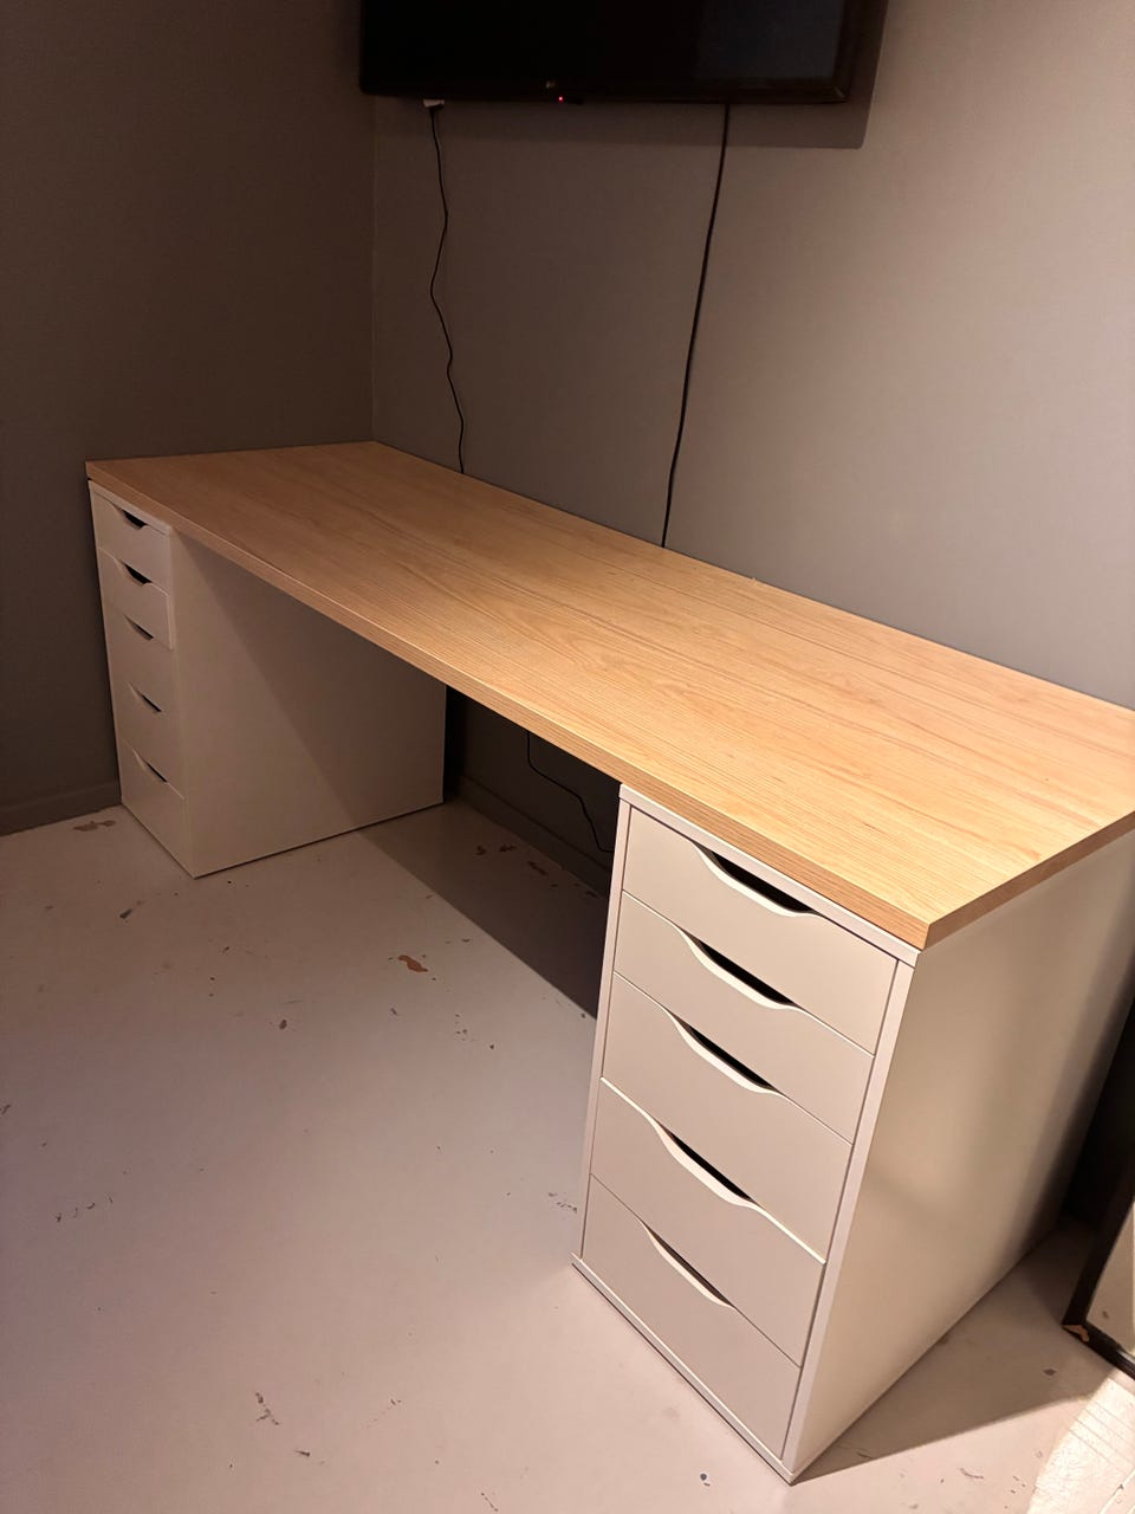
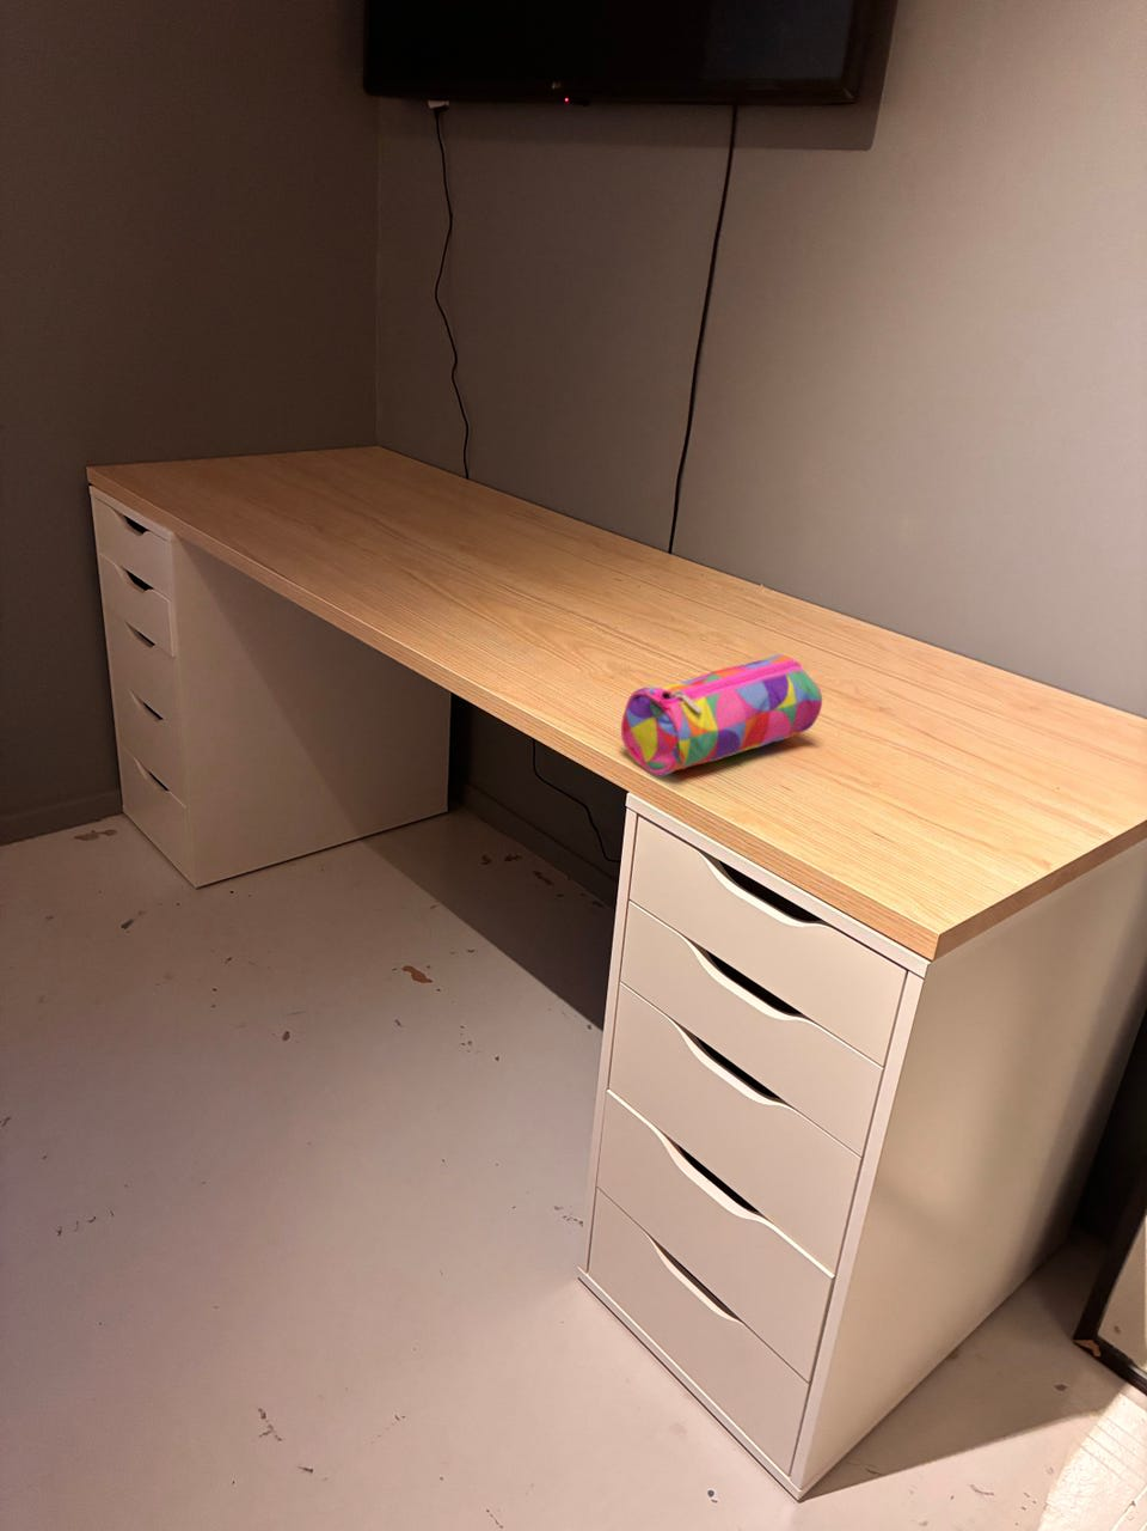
+ pencil case [620,653,823,776]
